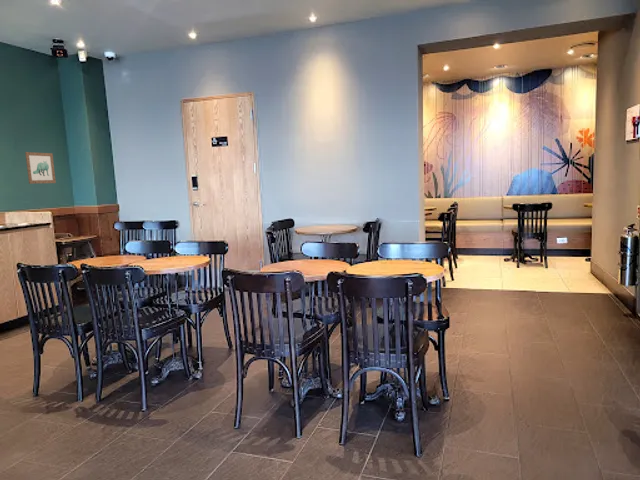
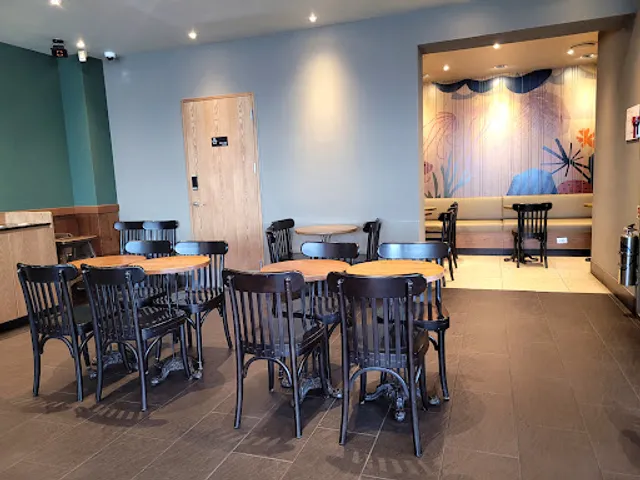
- wall art [24,151,57,185]
